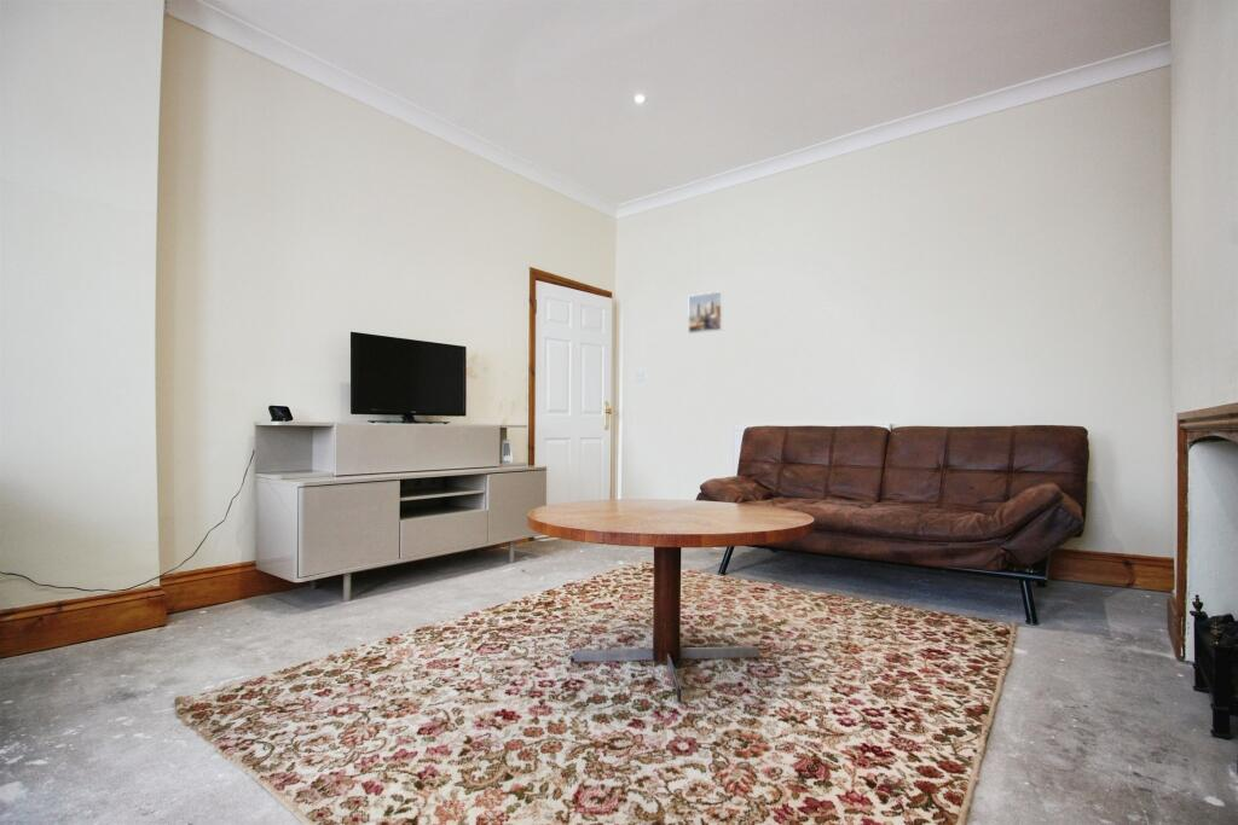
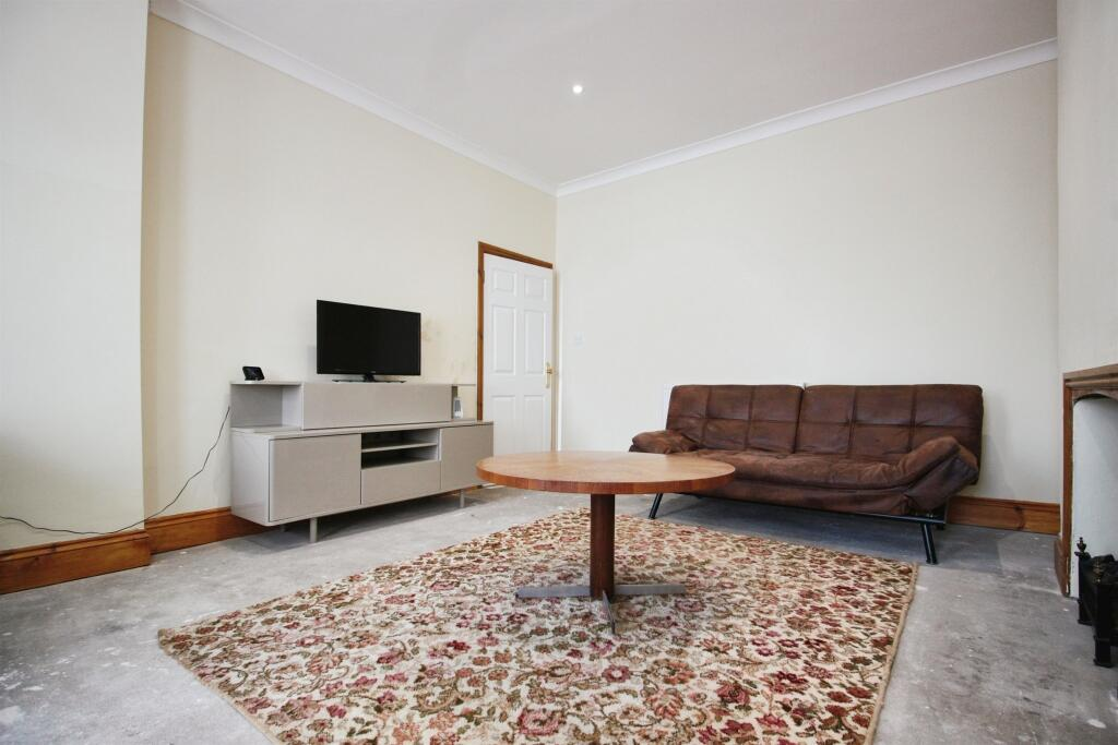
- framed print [687,290,724,335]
